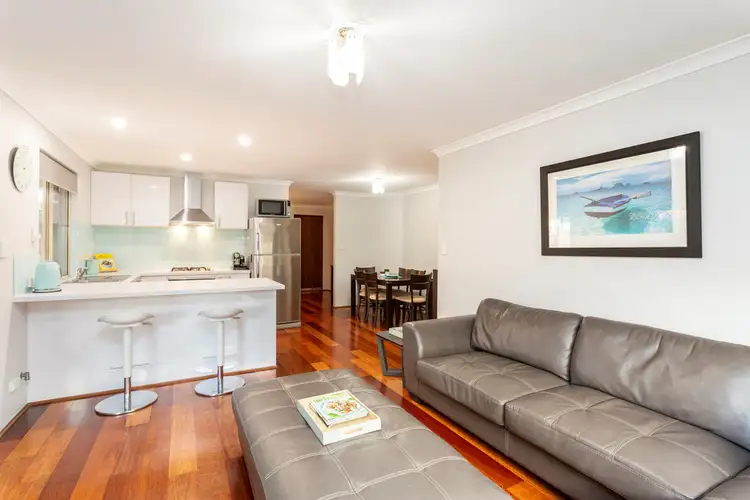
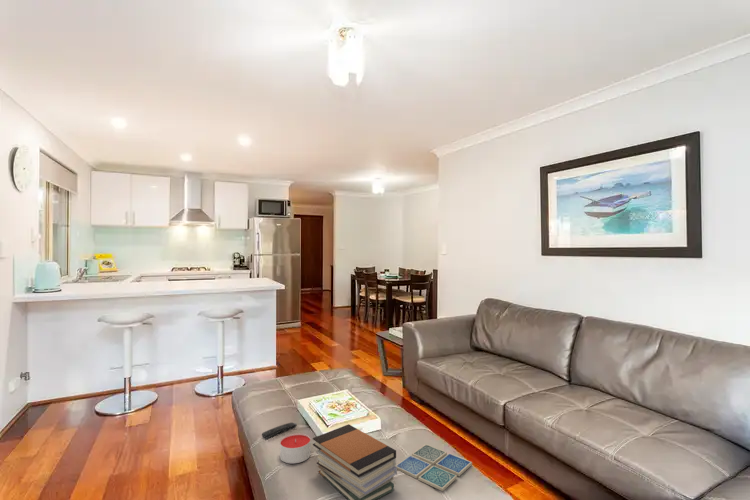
+ drink coaster [395,443,473,492]
+ remote control [261,421,298,440]
+ book stack [312,423,398,500]
+ candle [279,432,312,464]
